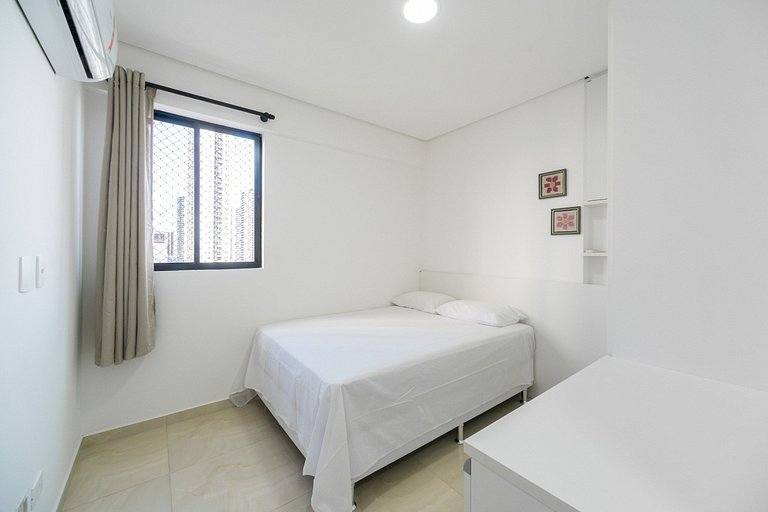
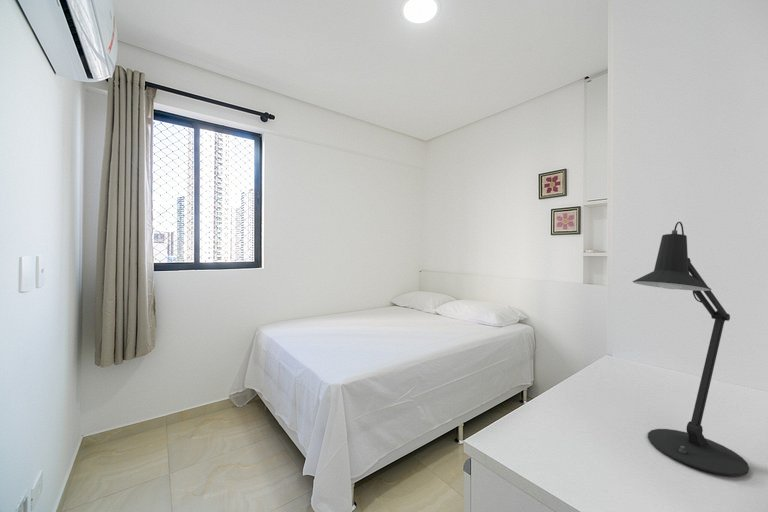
+ desk lamp [632,221,750,476]
